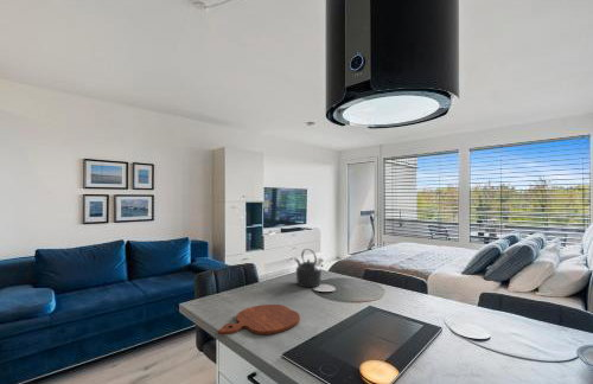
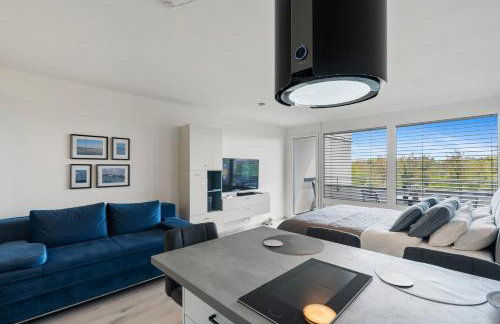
- cutting board [217,303,301,335]
- kettle [294,248,323,288]
